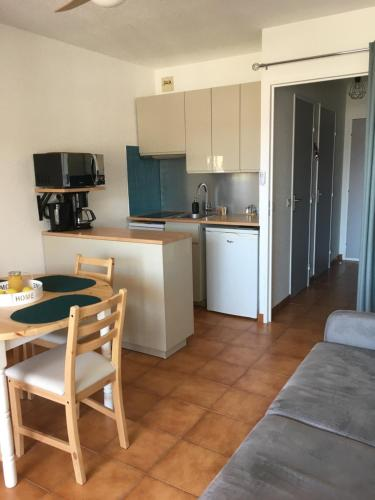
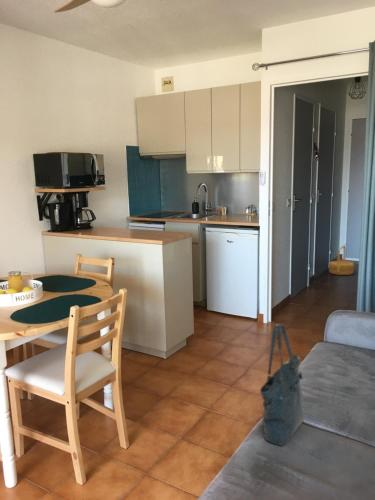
+ tote bag [259,323,305,447]
+ basket [328,244,356,276]
